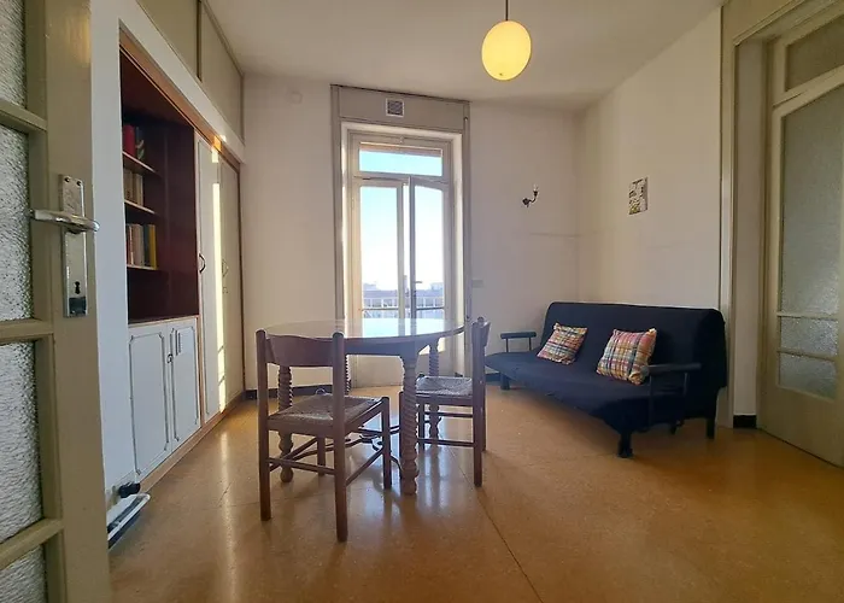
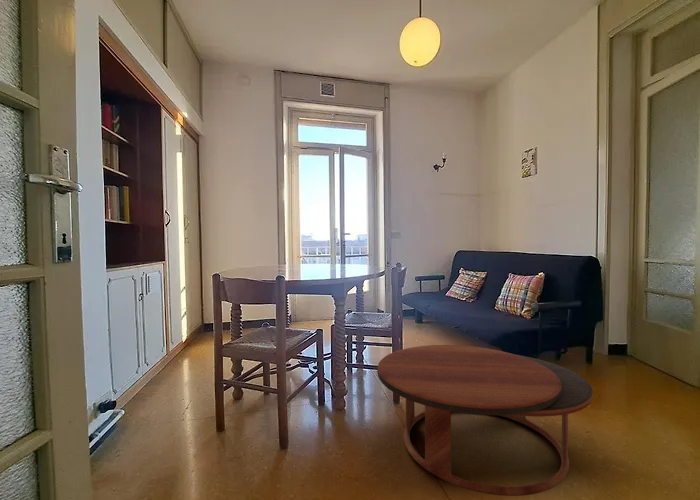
+ coffee table [376,344,594,497]
